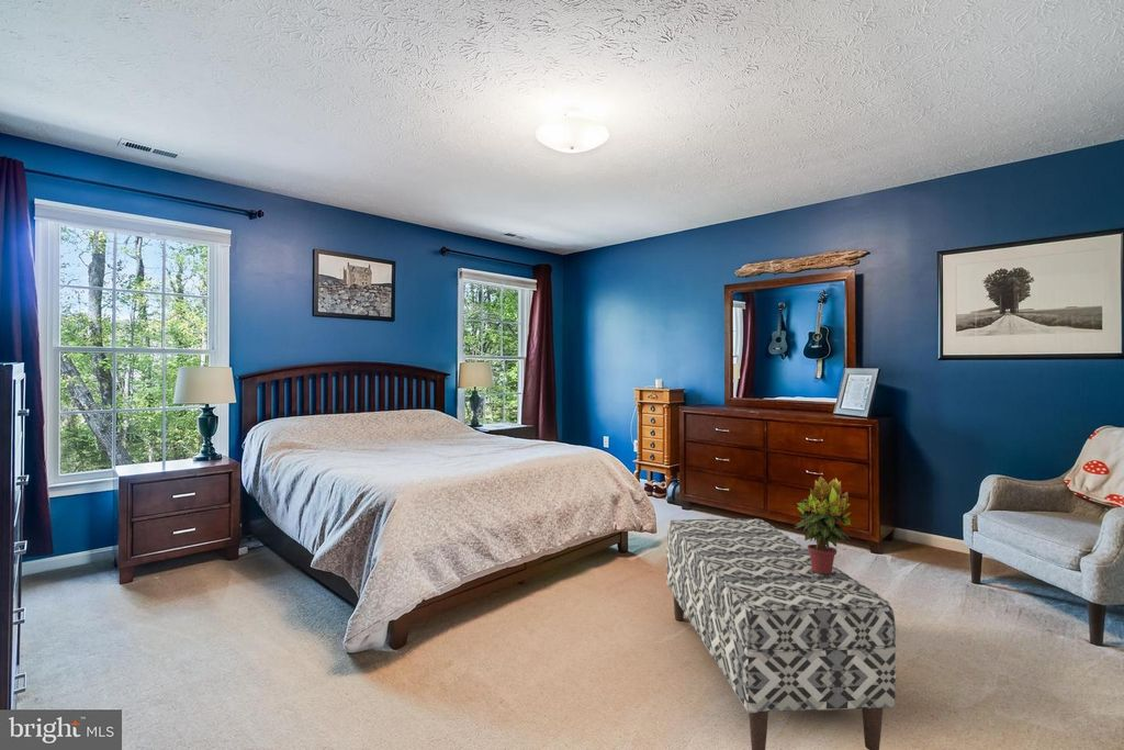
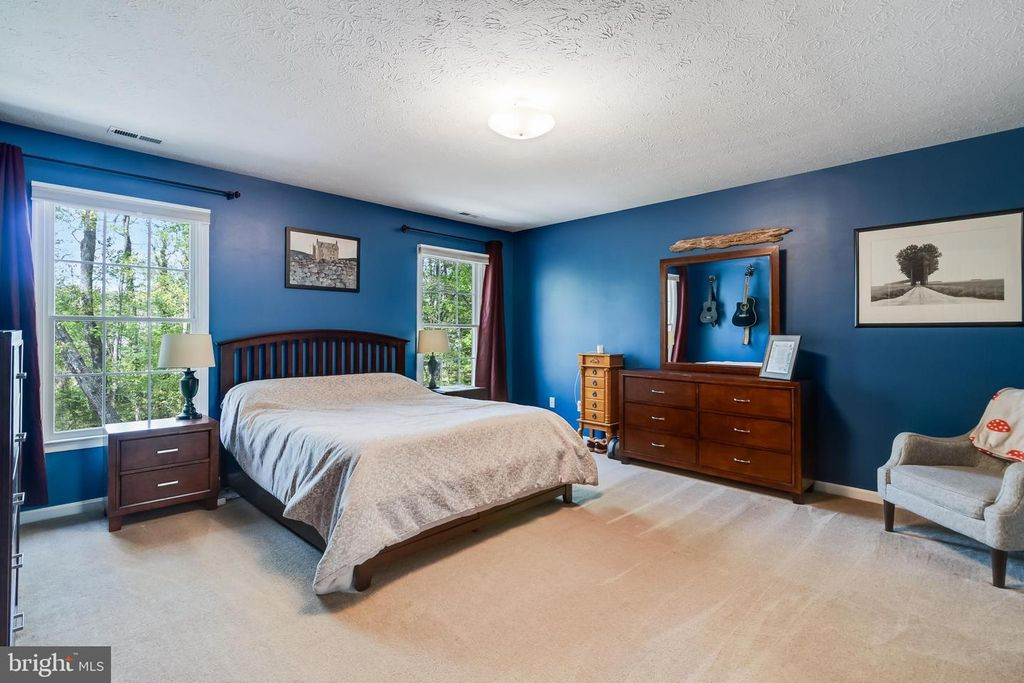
- potted plant [794,474,853,574]
- bench [665,518,897,750]
